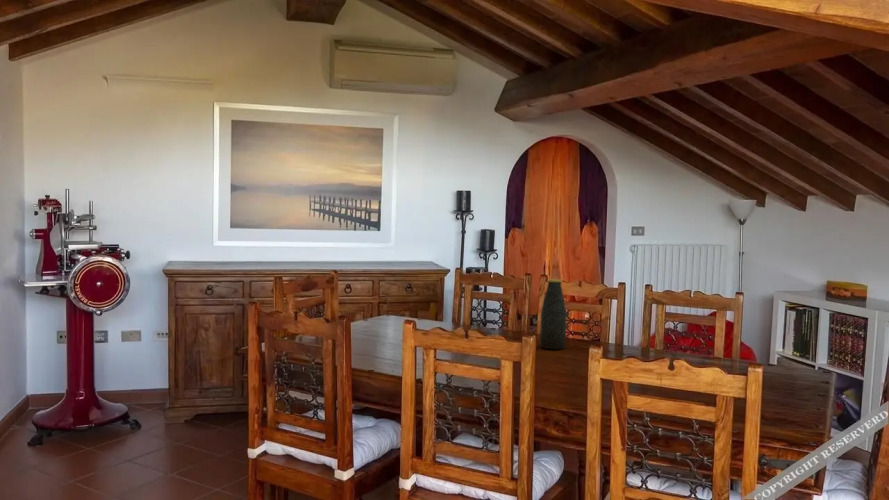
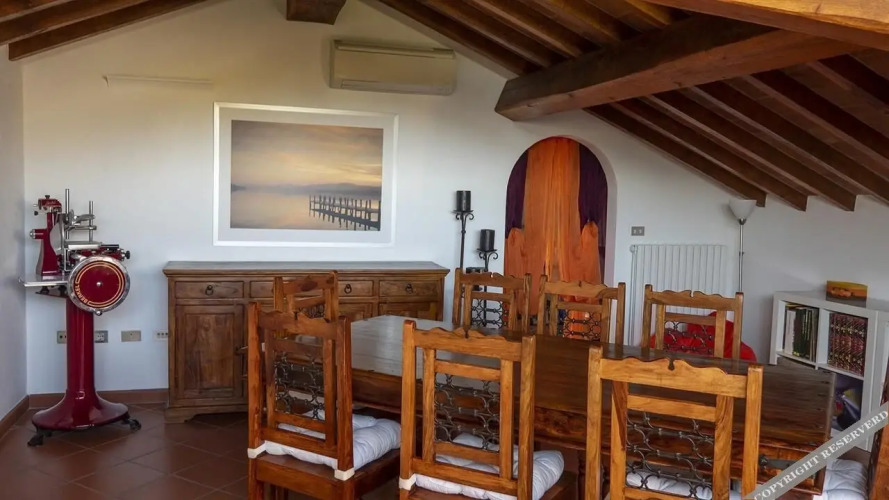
- bottle [539,278,567,350]
